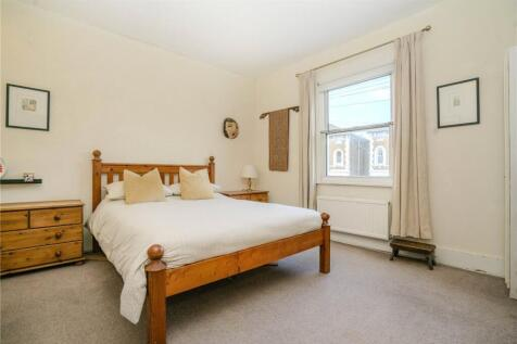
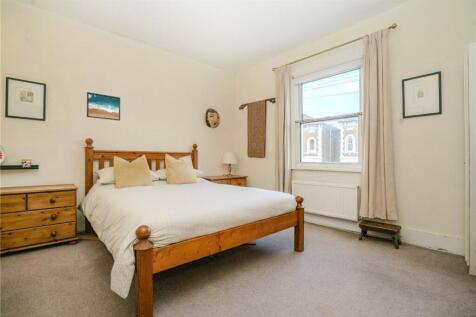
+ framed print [86,91,121,122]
